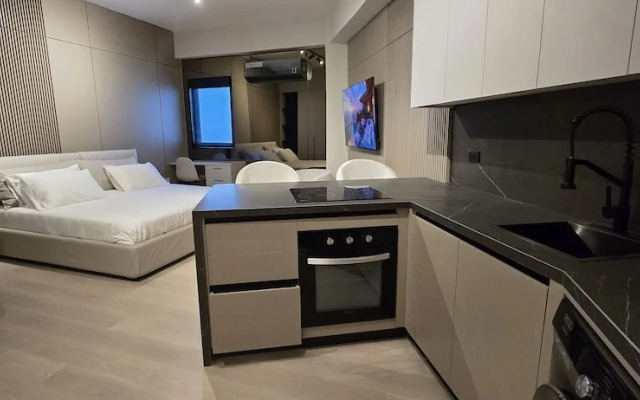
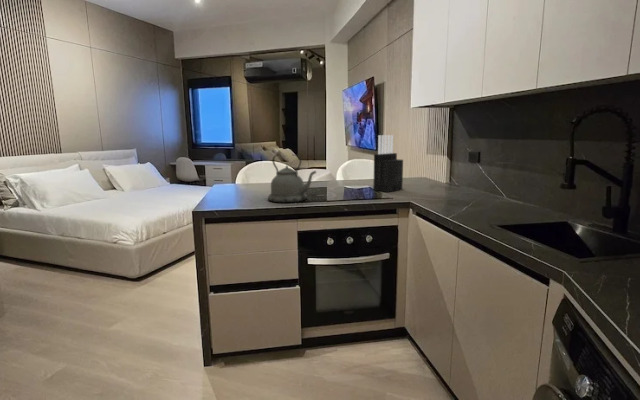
+ kettle [267,154,317,203]
+ knife block [372,134,404,193]
